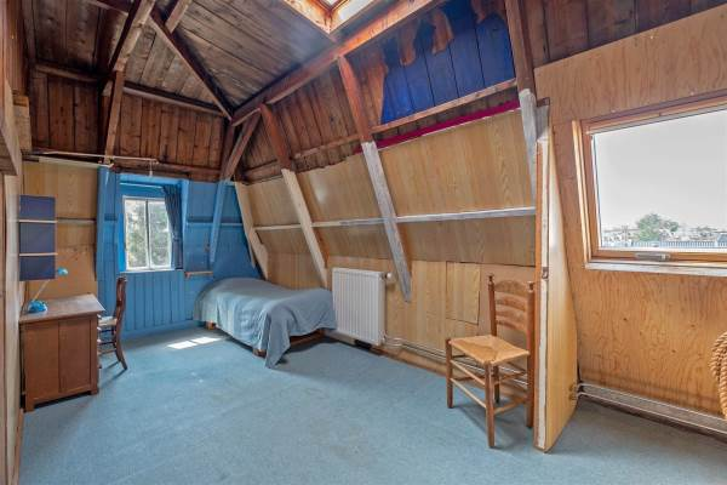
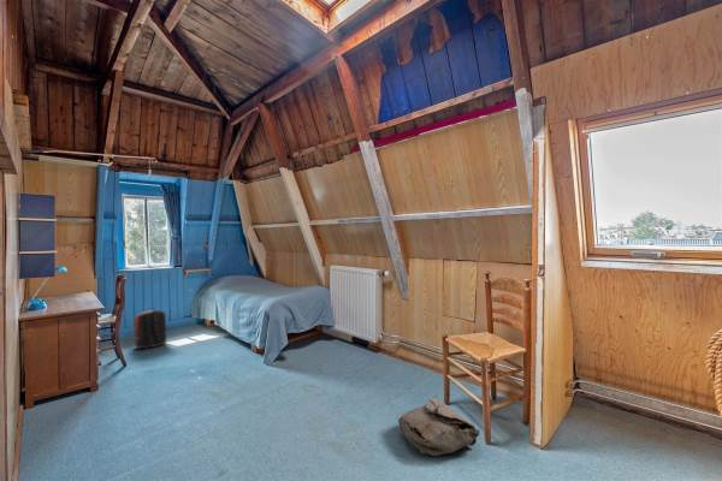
+ bag [397,397,480,457]
+ backpack [132,307,167,350]
